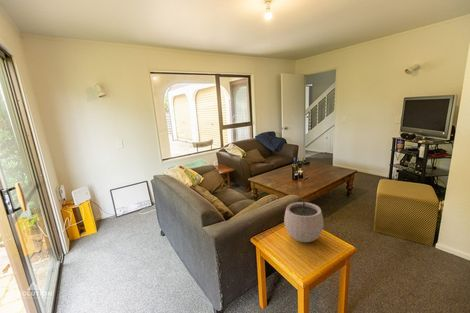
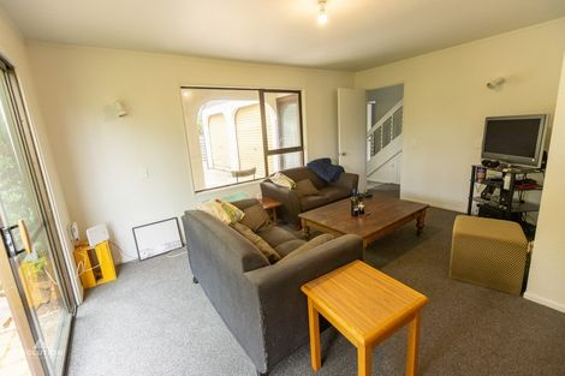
- plant pot [283,196,325,243]
